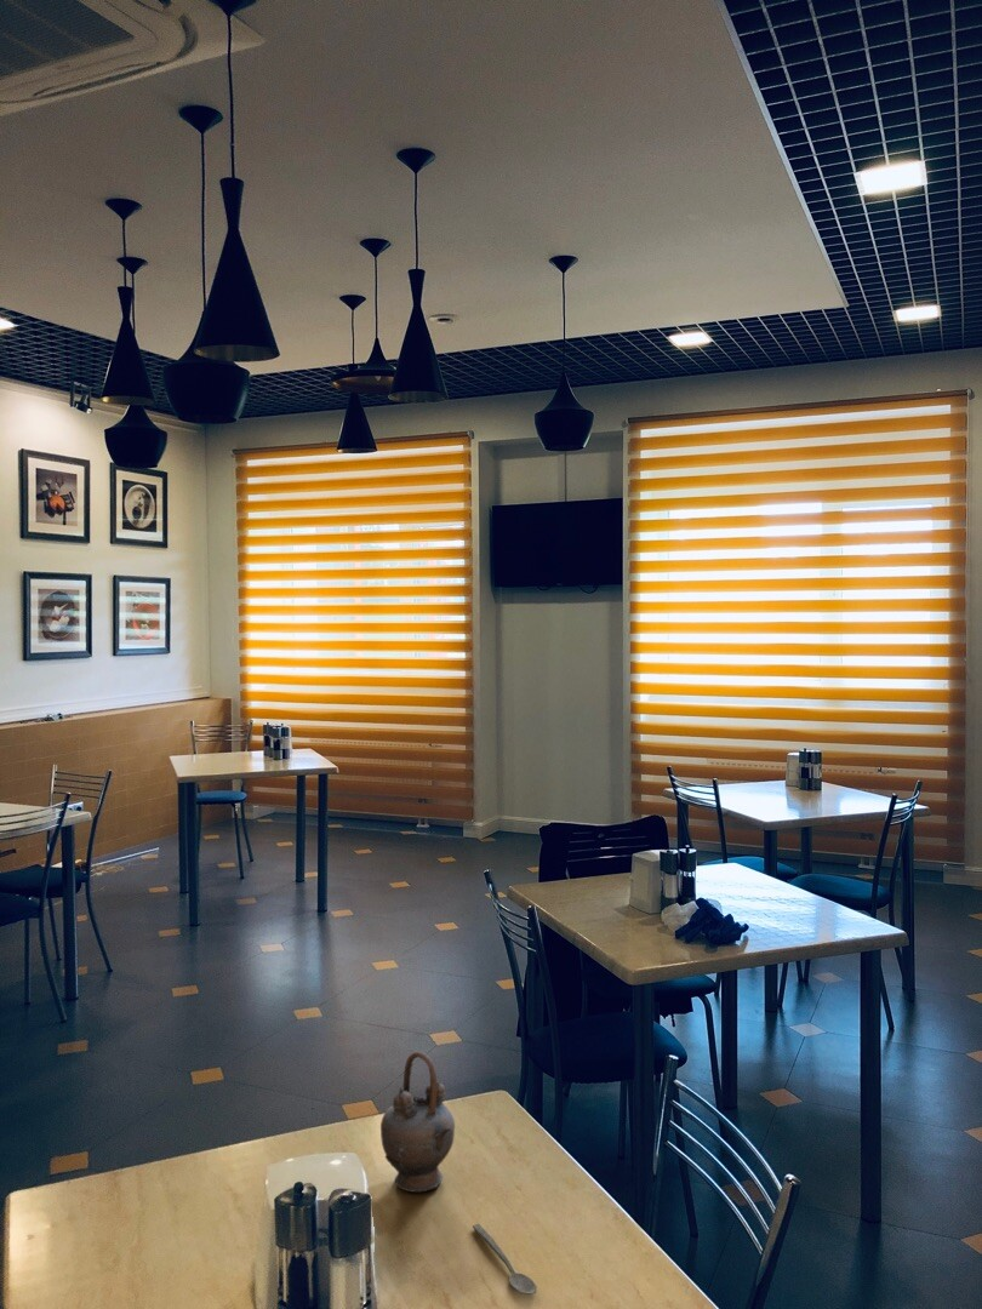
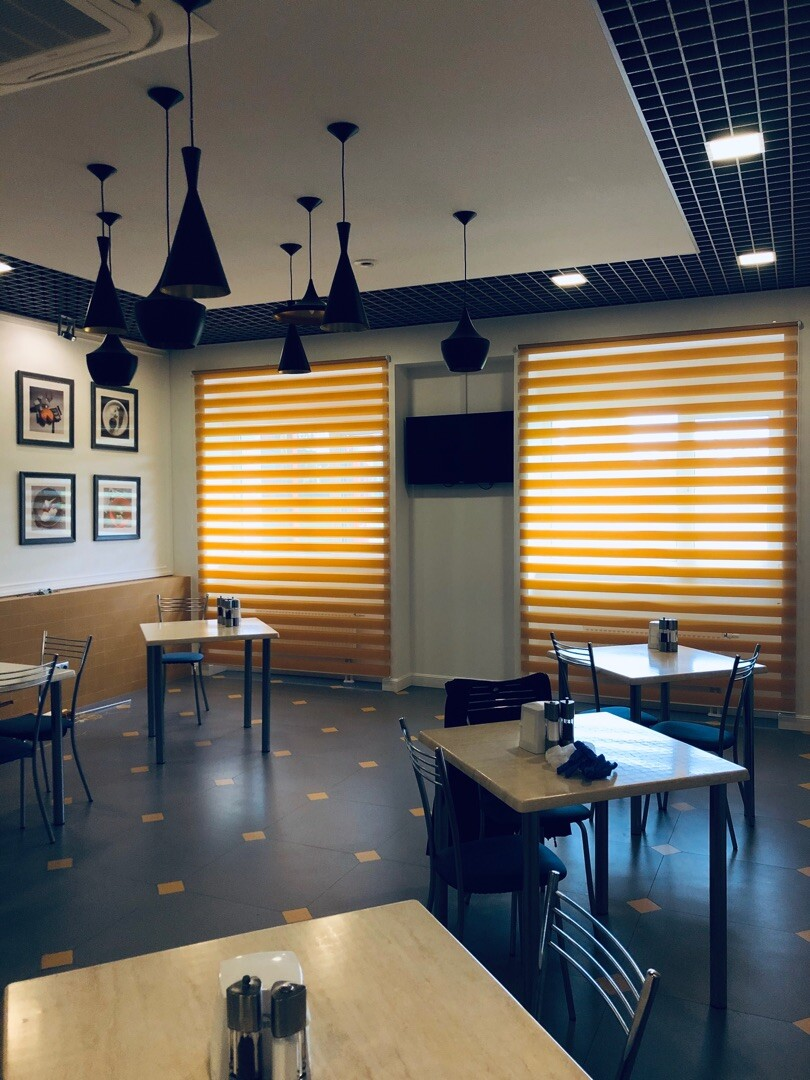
- teapot [379,1050,456,1193]
- spoon [472,1223,538,1296]
